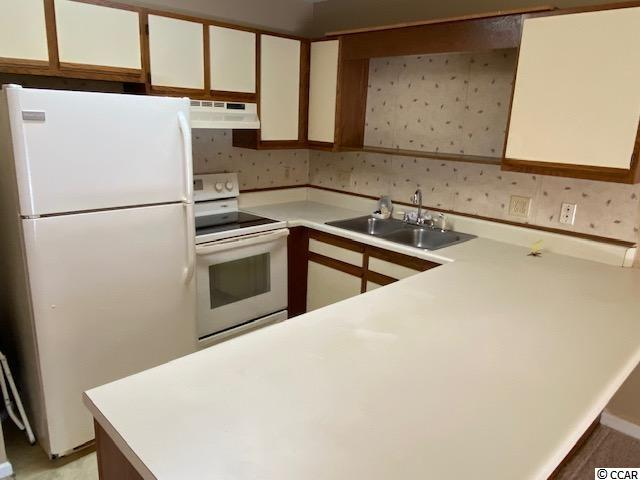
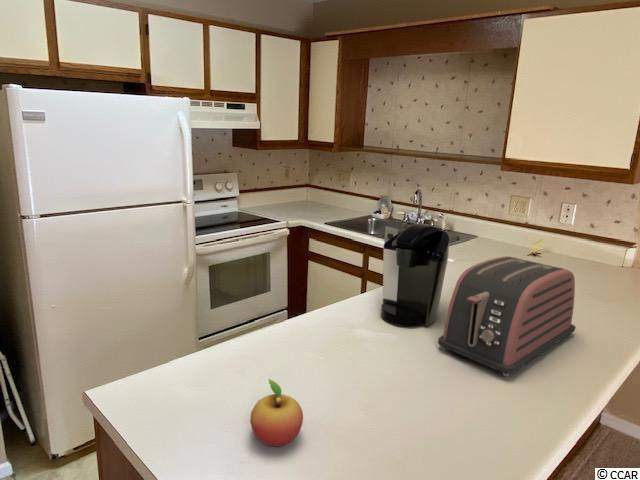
+ toaster [437,255,577,377]
+ coffee maker [380,222,450,327]
+ fruit [249,378,304,447]
